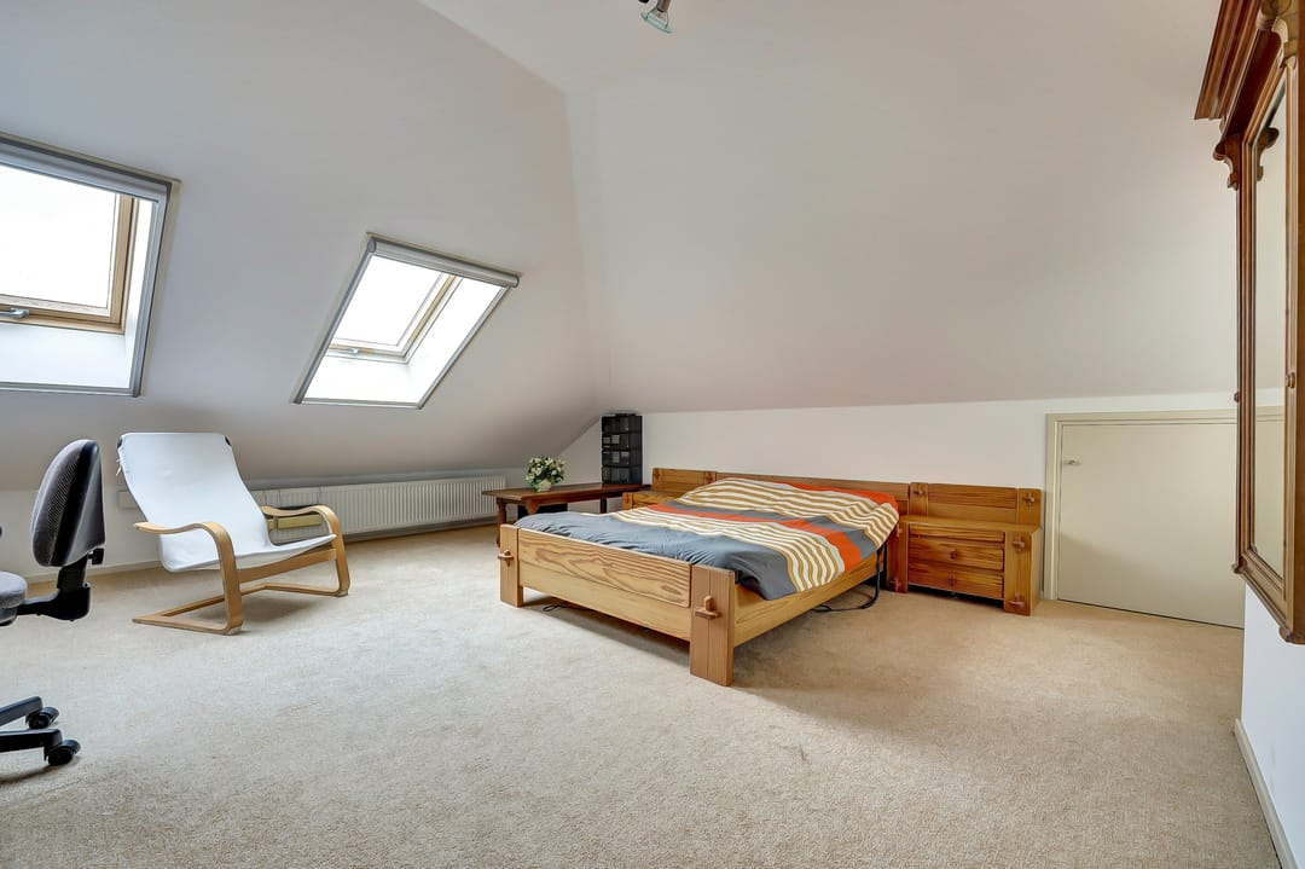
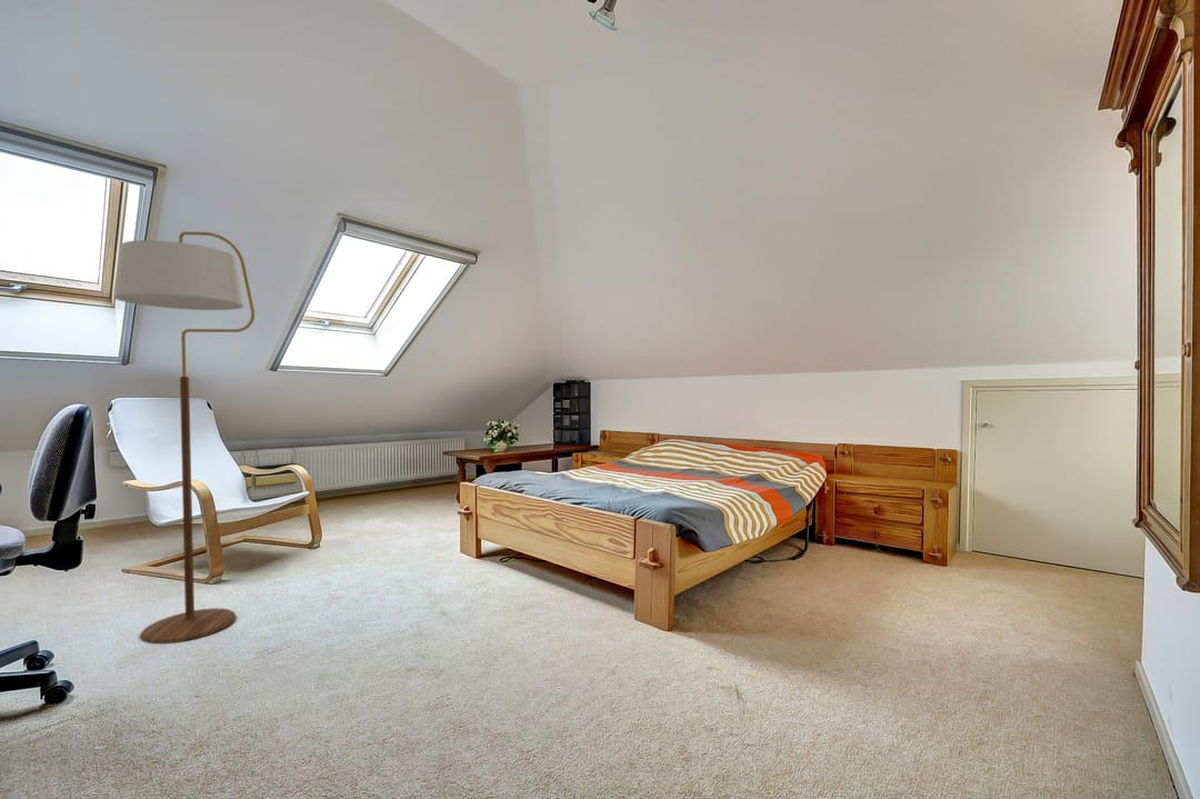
+ floor lamp [112,230,256,645]
